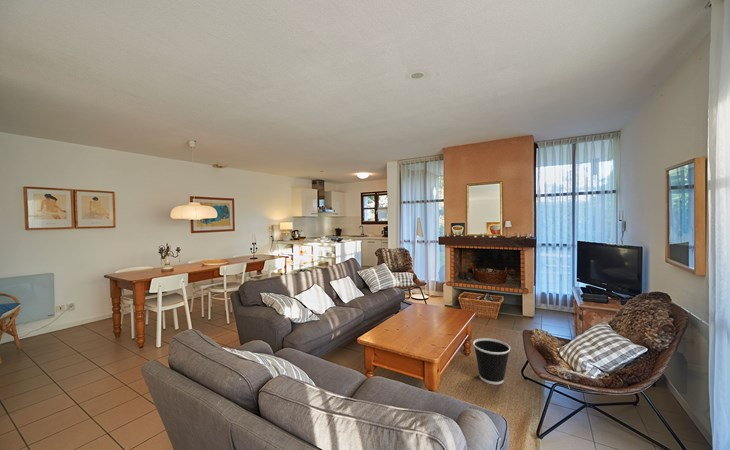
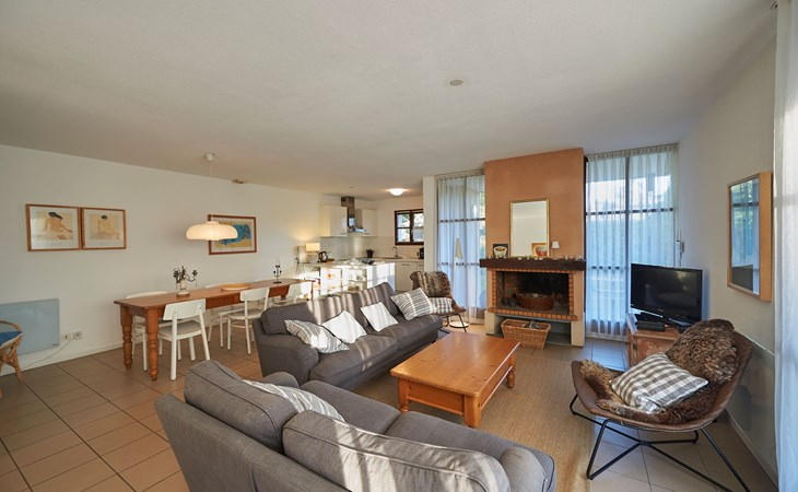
- wastebasket [472,337,511,385]
